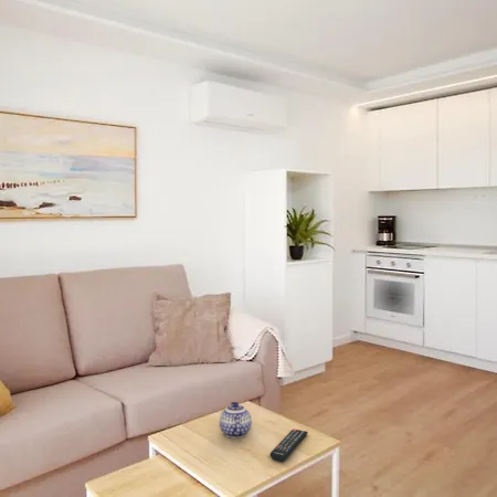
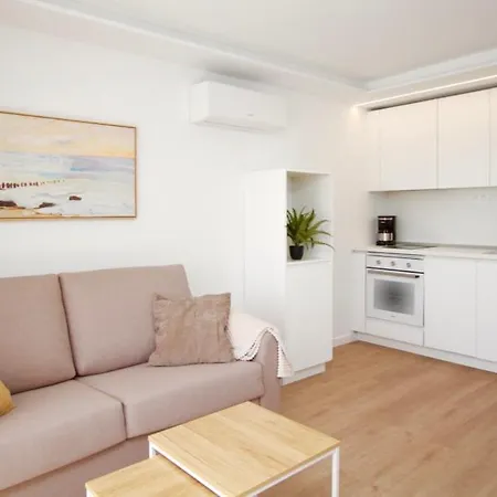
- remote control [269,429,309,463]
- teapot [219,401,253,438]
